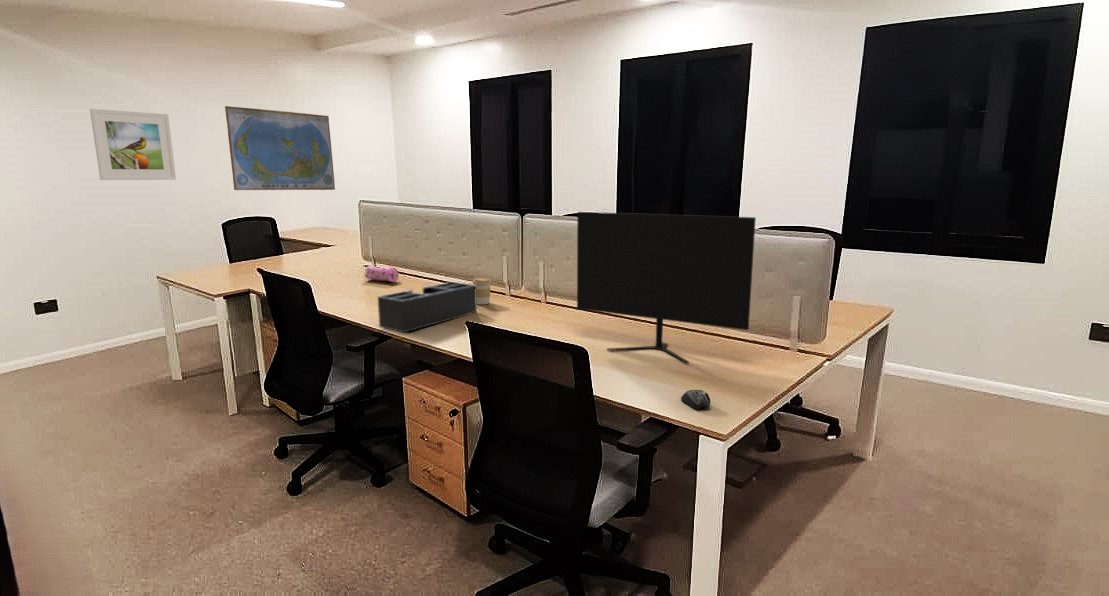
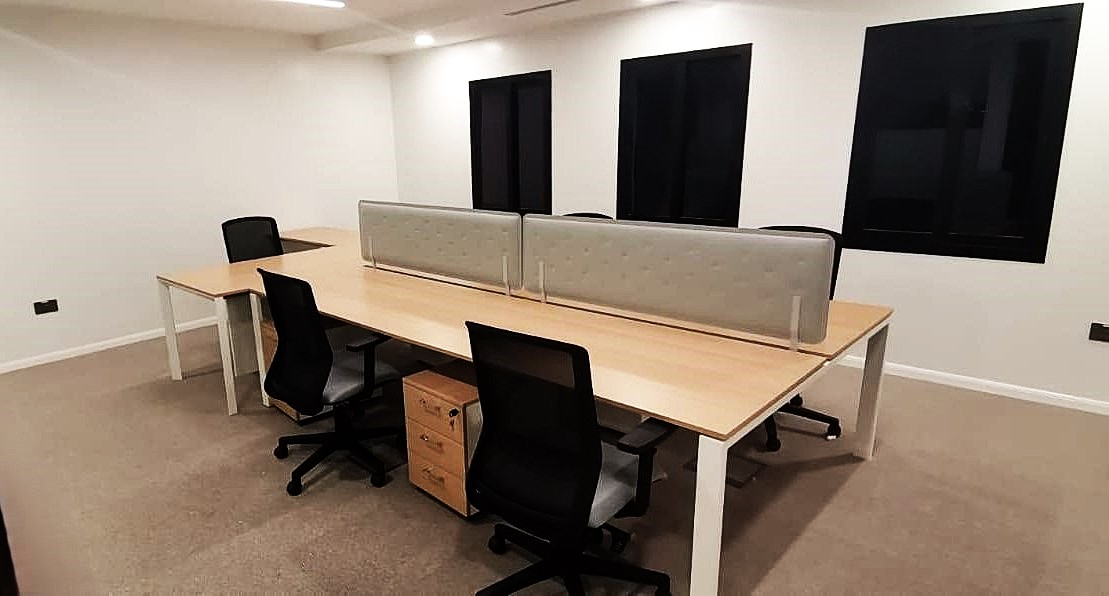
- desk organizer [377,281,478,333]
- monitor [576,211,757,364]
- computer mouse [680,389,711,410]
- world map [224,105,336,191]
- pencil case [364,264,400,283]
- coffee cup [472,276,492,305]
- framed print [89,108,177,181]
